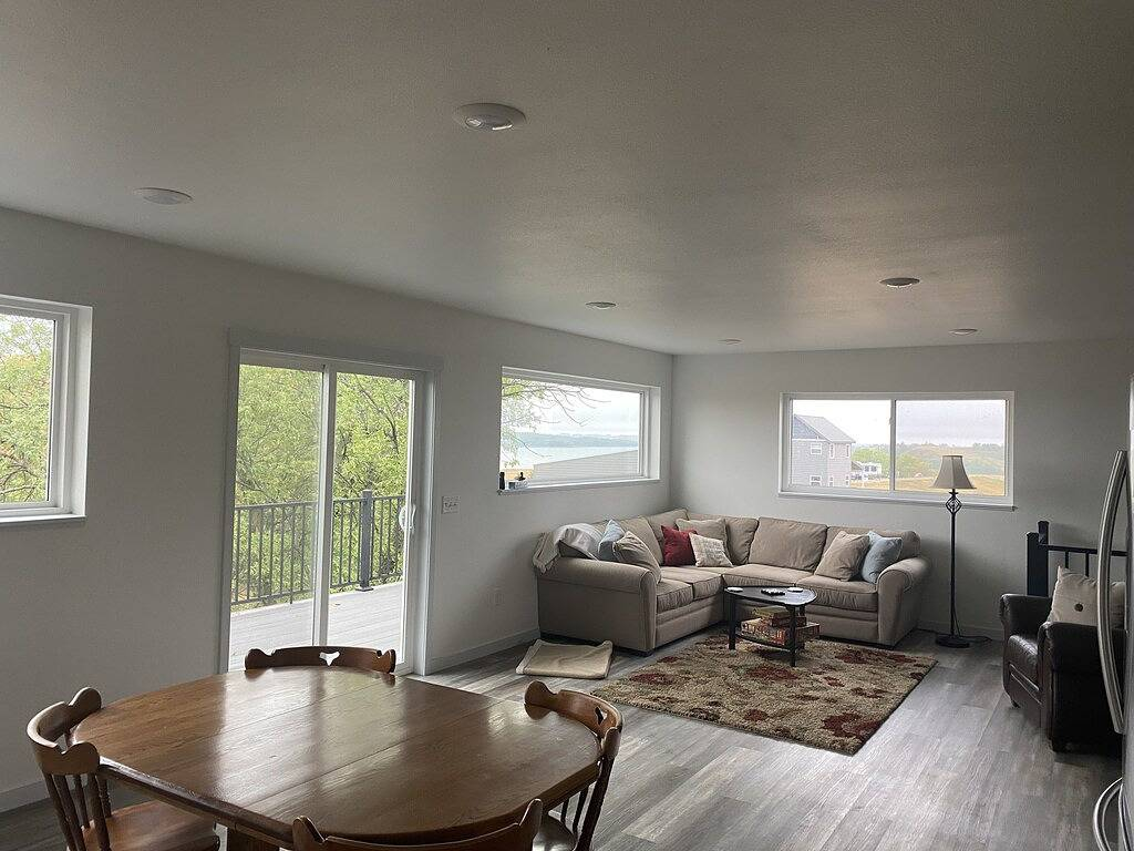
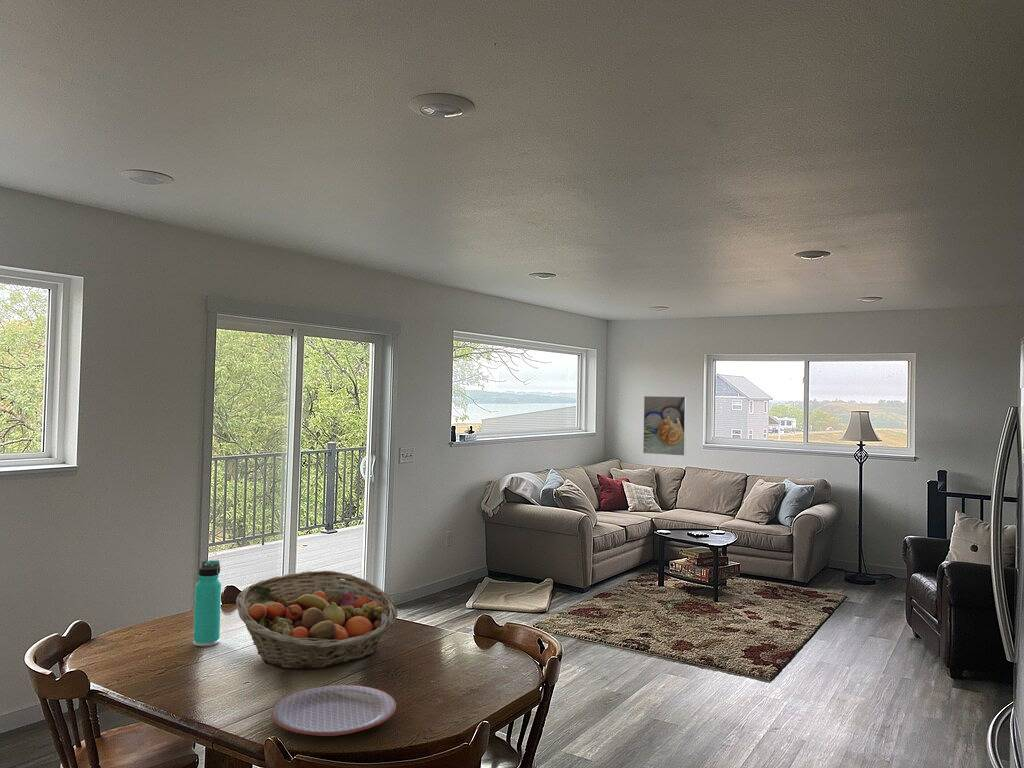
+ thermos bottle [192,559,222,647]
+ fruit basket [235,570,399,671]
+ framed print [642,395,687,457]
+ plate [270,684,397,737]
